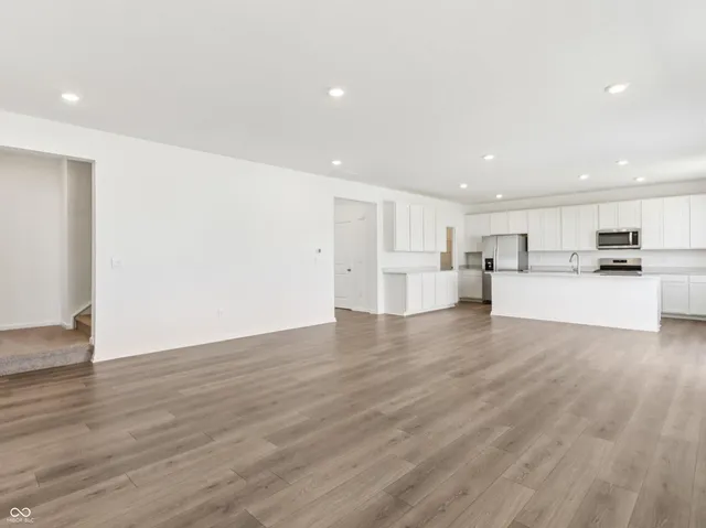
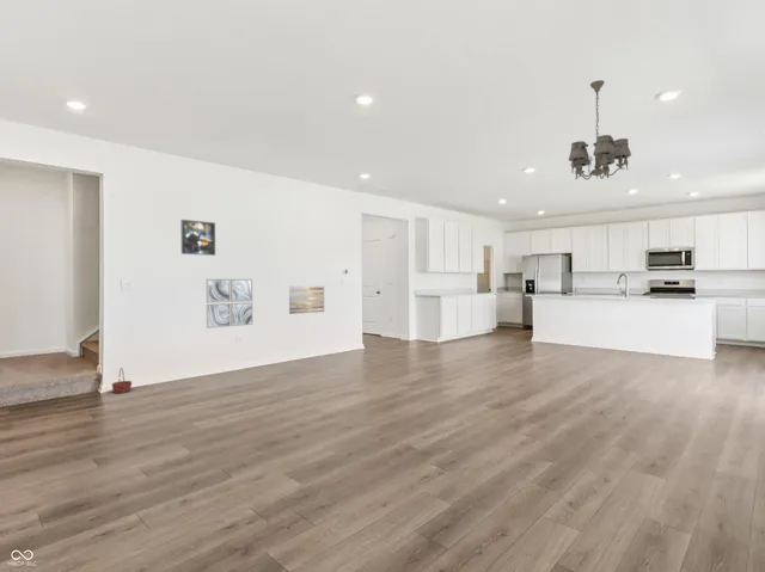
+ wall art [204,278,253,330]
+ wall art [288,284,325,315]
+ chandelier [568,79,632,180]
+ basket [110,367,133,394]
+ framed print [180,219,216,257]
